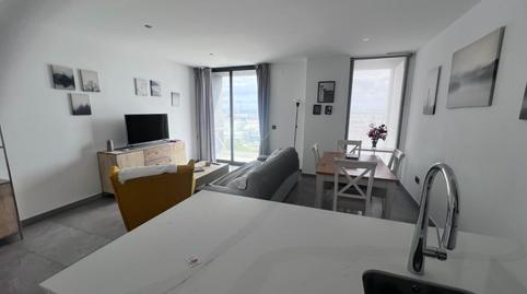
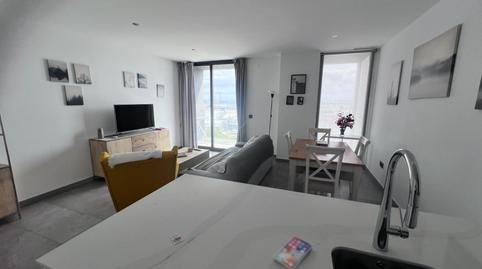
+ smartphone [273,236,313,269]
